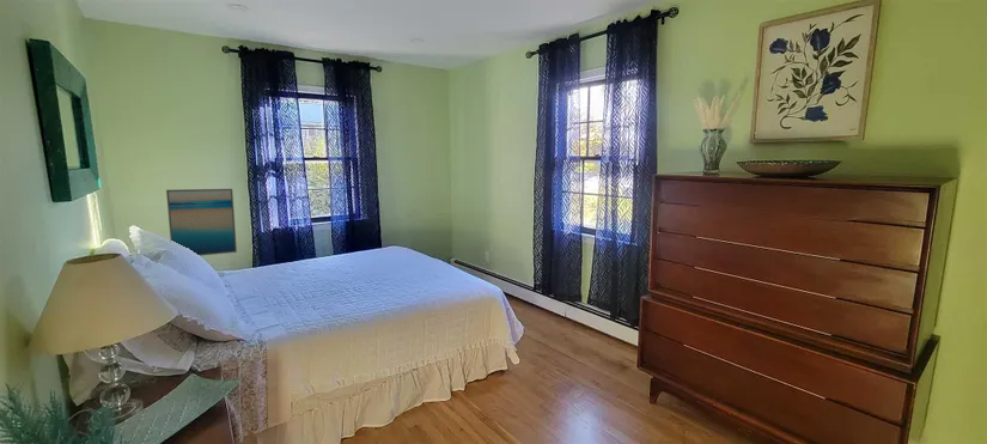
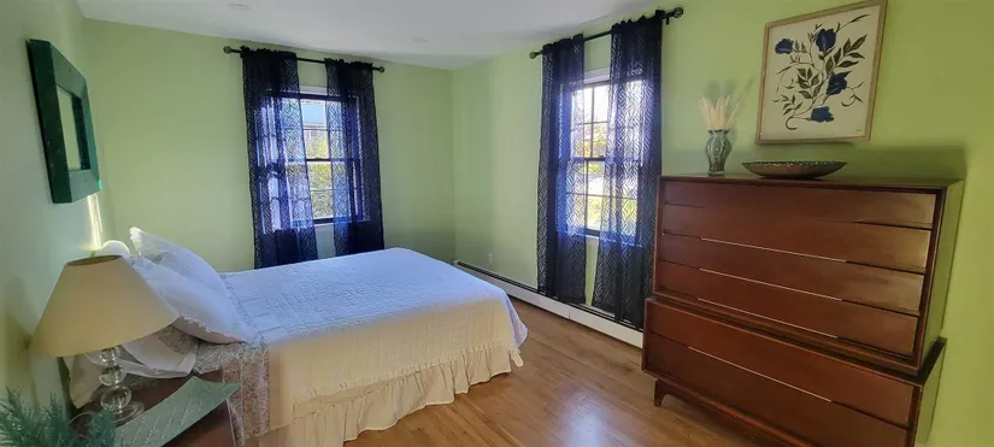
- wall art [165,188,238,257]
